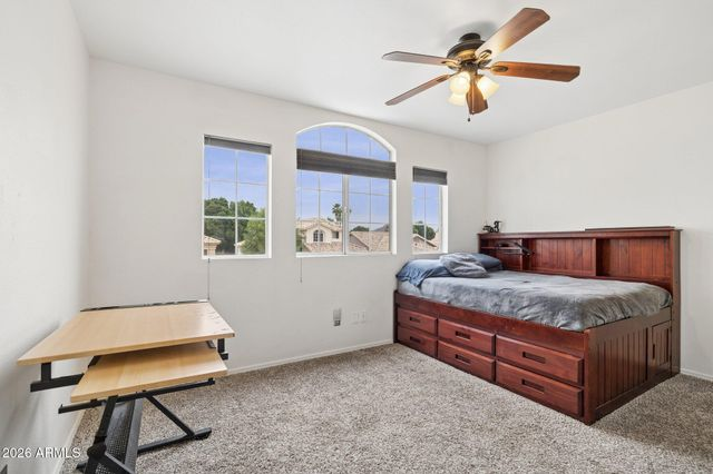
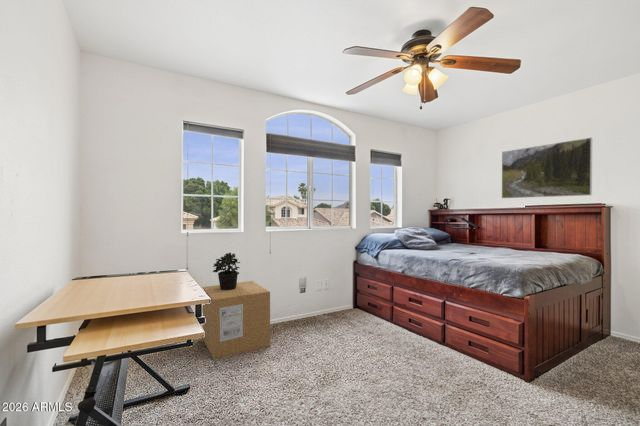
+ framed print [501,137,593,199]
+ potted plant [212,252,241,290]
+ cardboard box [201,280,271,360]
